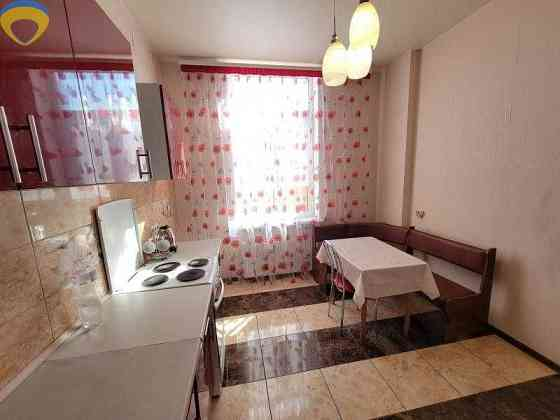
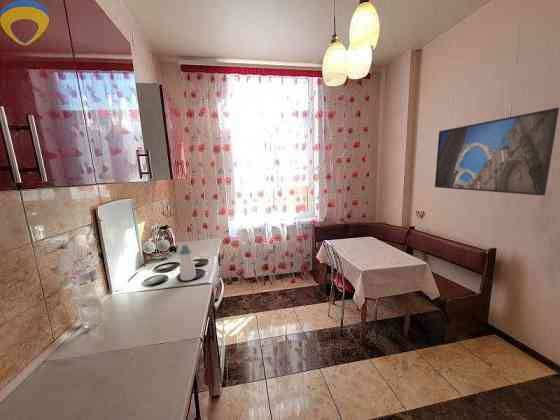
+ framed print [434,107,560,197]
+ soap bottle [178,243,197,282]
